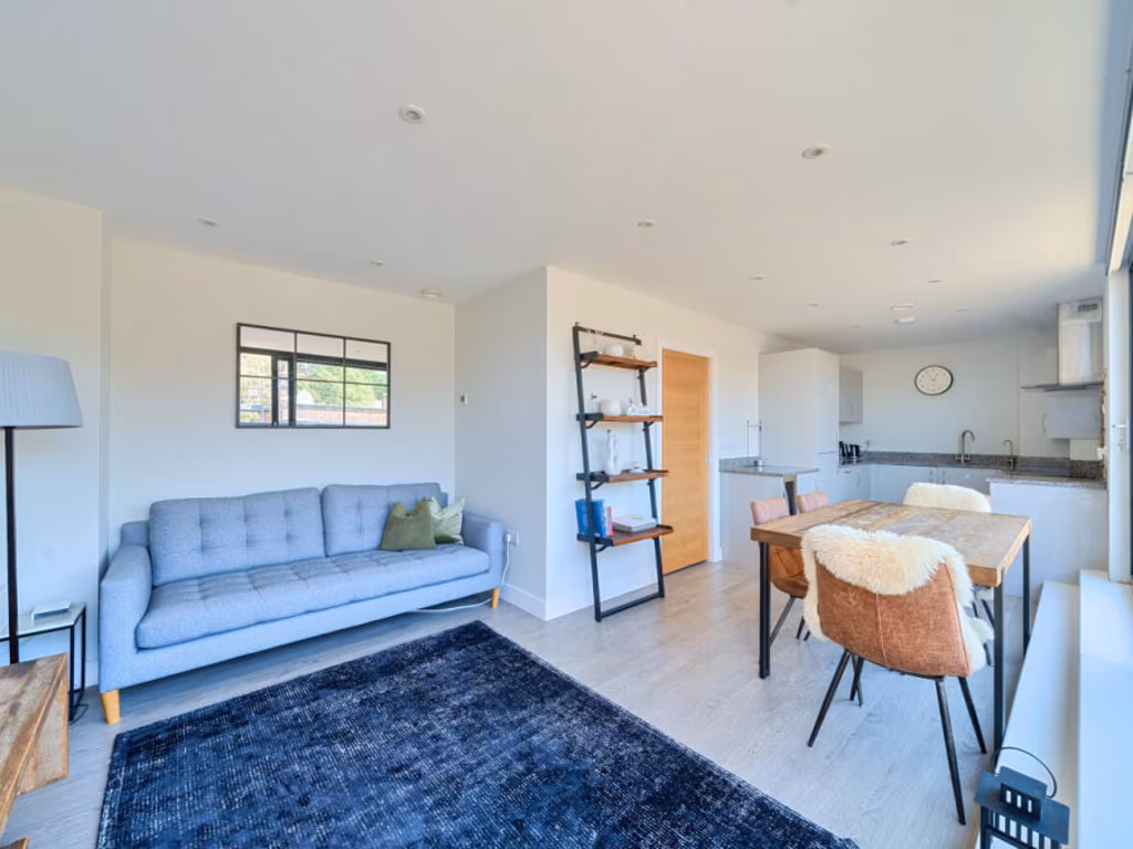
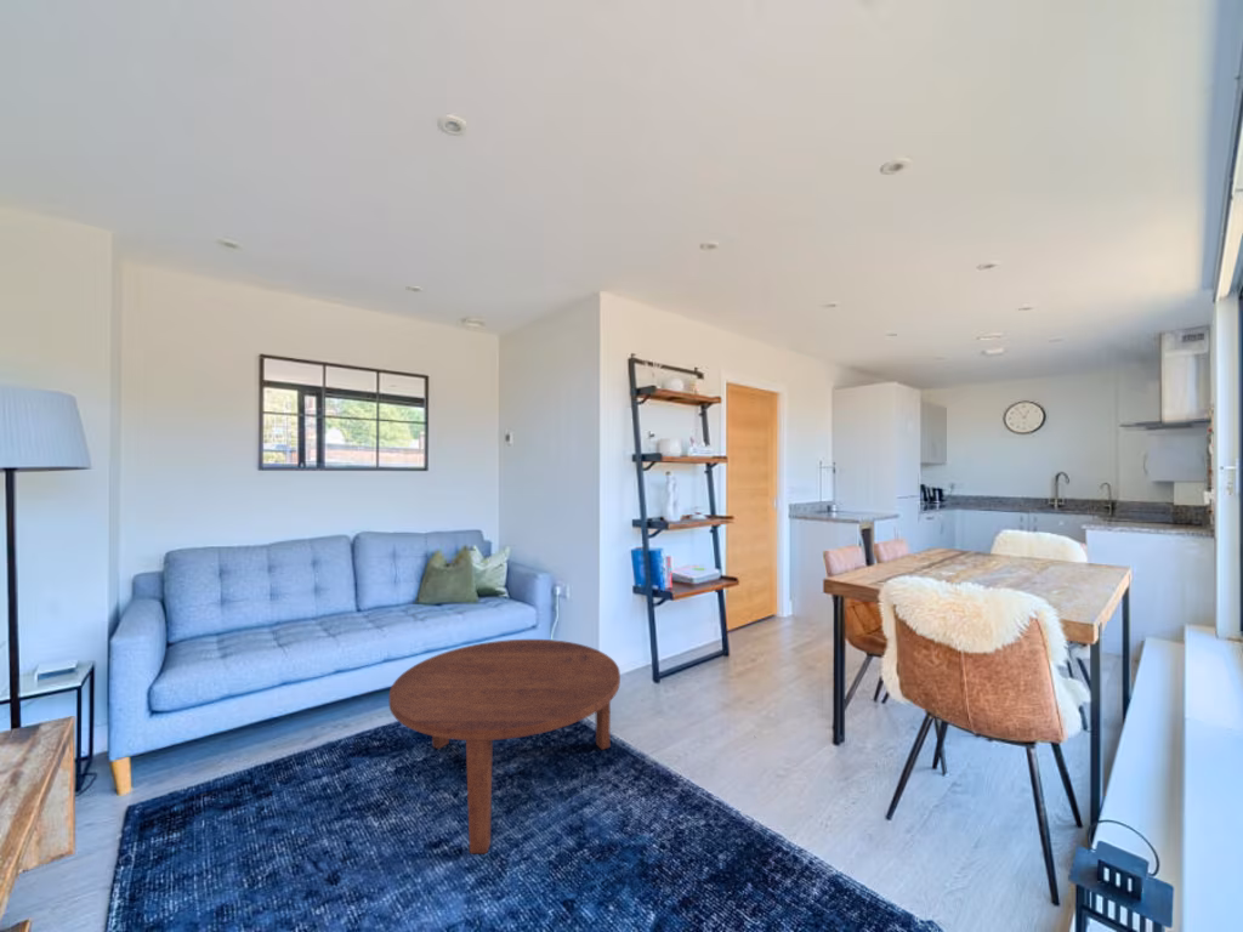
+ coffee table [388,638,622,854]
